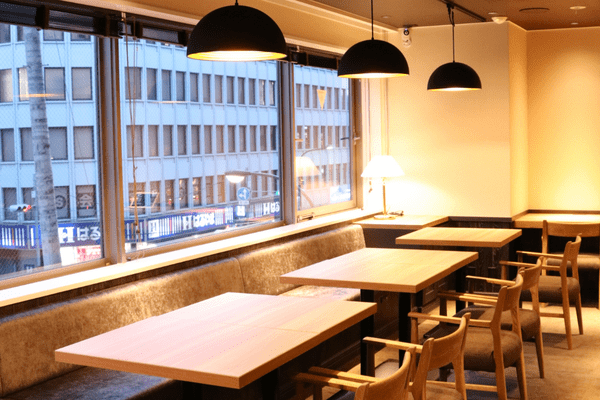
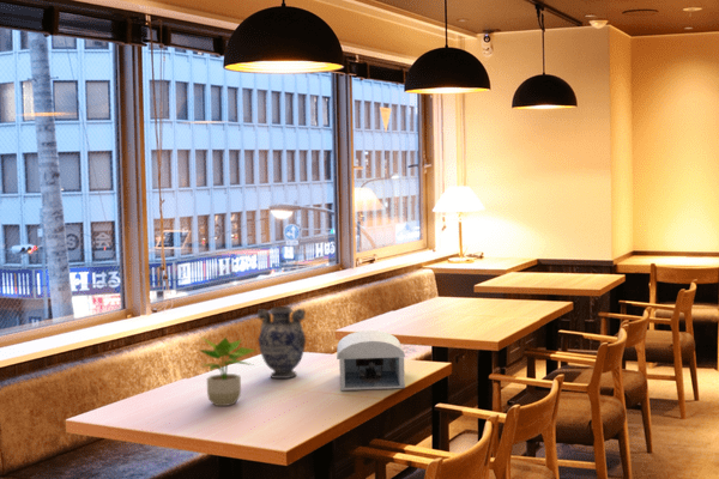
+ potted plant [198,334,258,407]
+ decorative vase [256,305,307,380]
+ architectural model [336,329,406,392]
